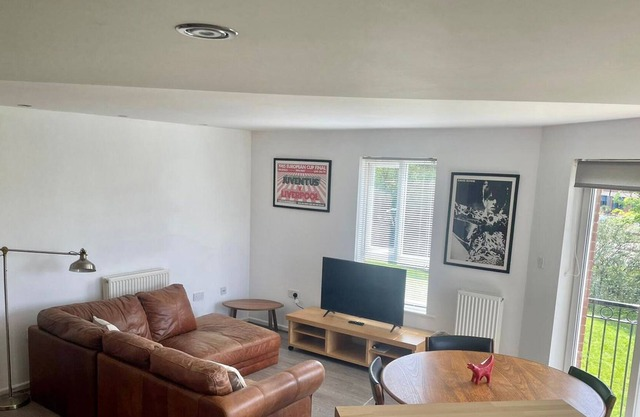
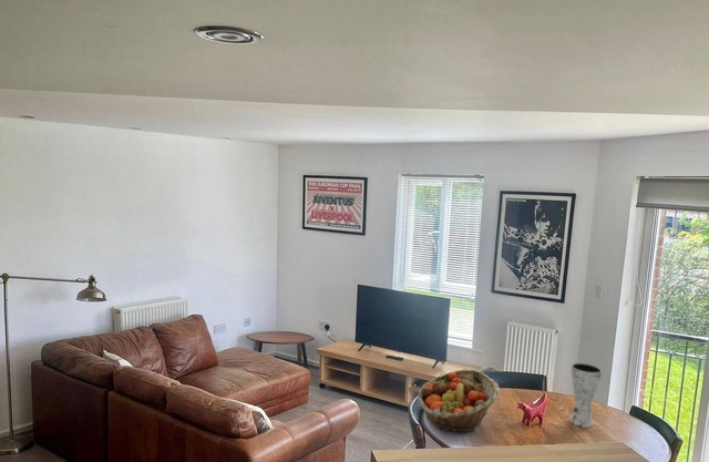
+ vase [568,361,603,429]
+ fruit basket [417,368,501,434]
